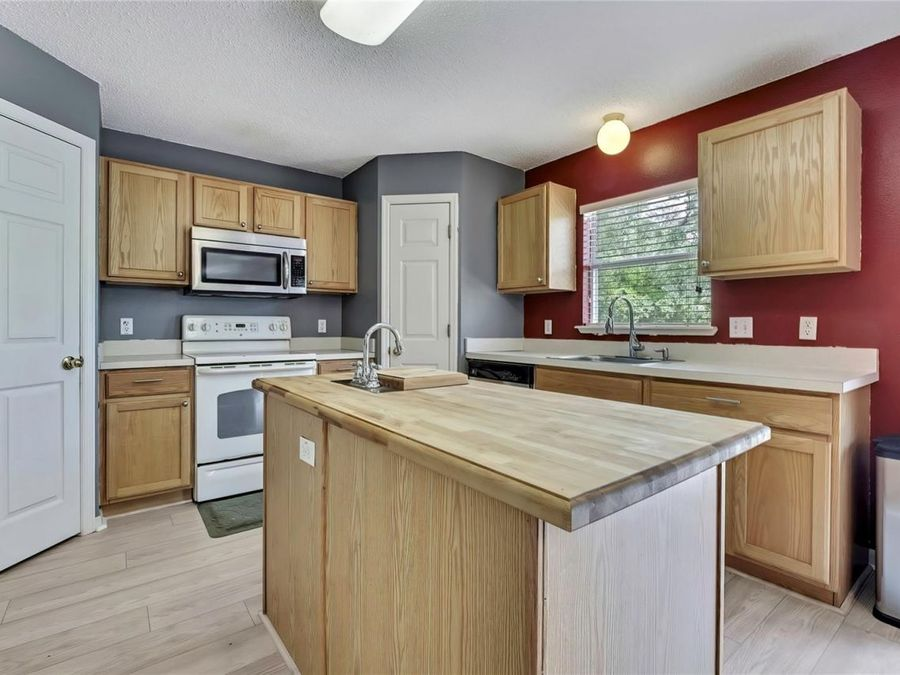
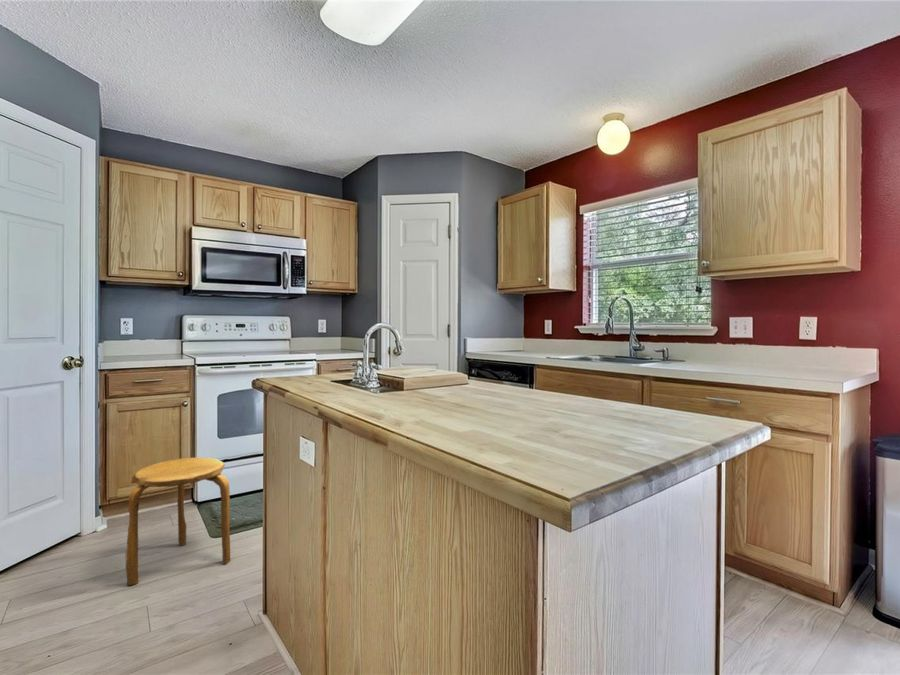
+ stool [125,456,231,586]
